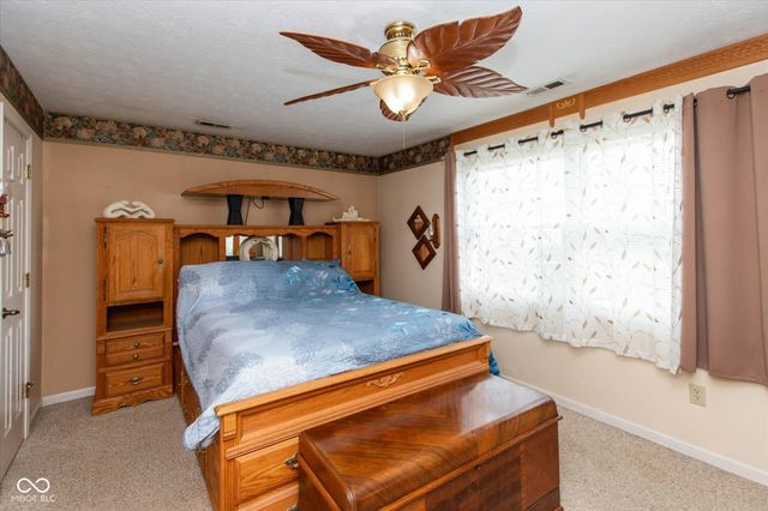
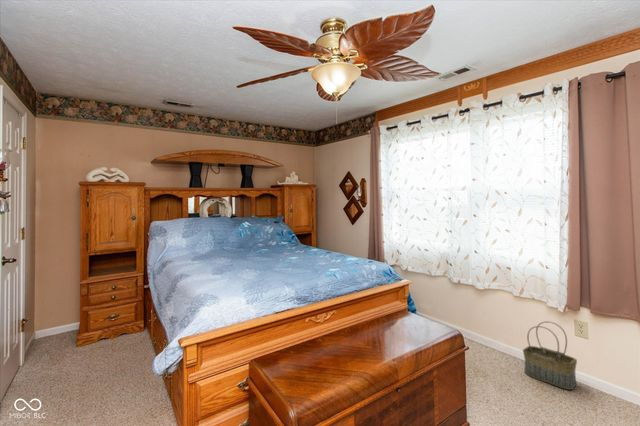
+ basket [522,320,578,390]
